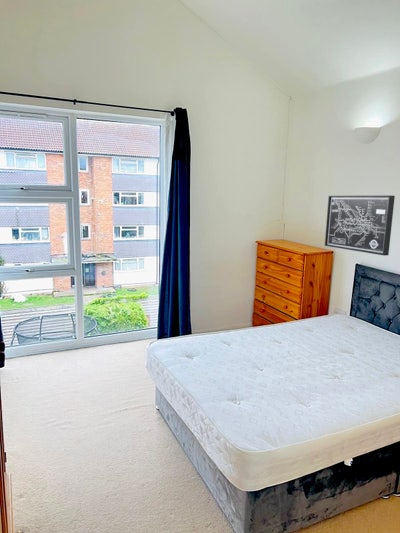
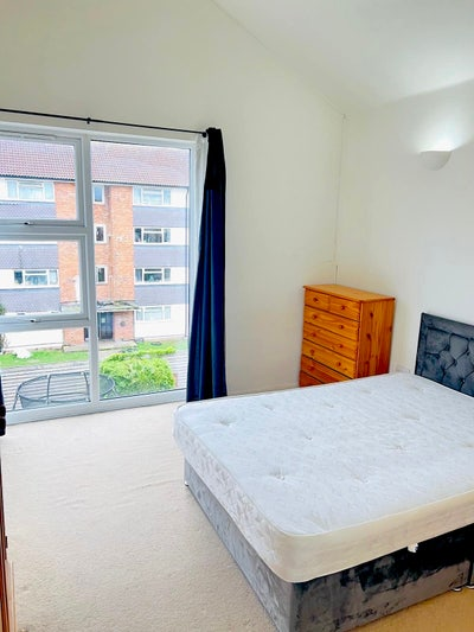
- wall art [324,195,396,257]
